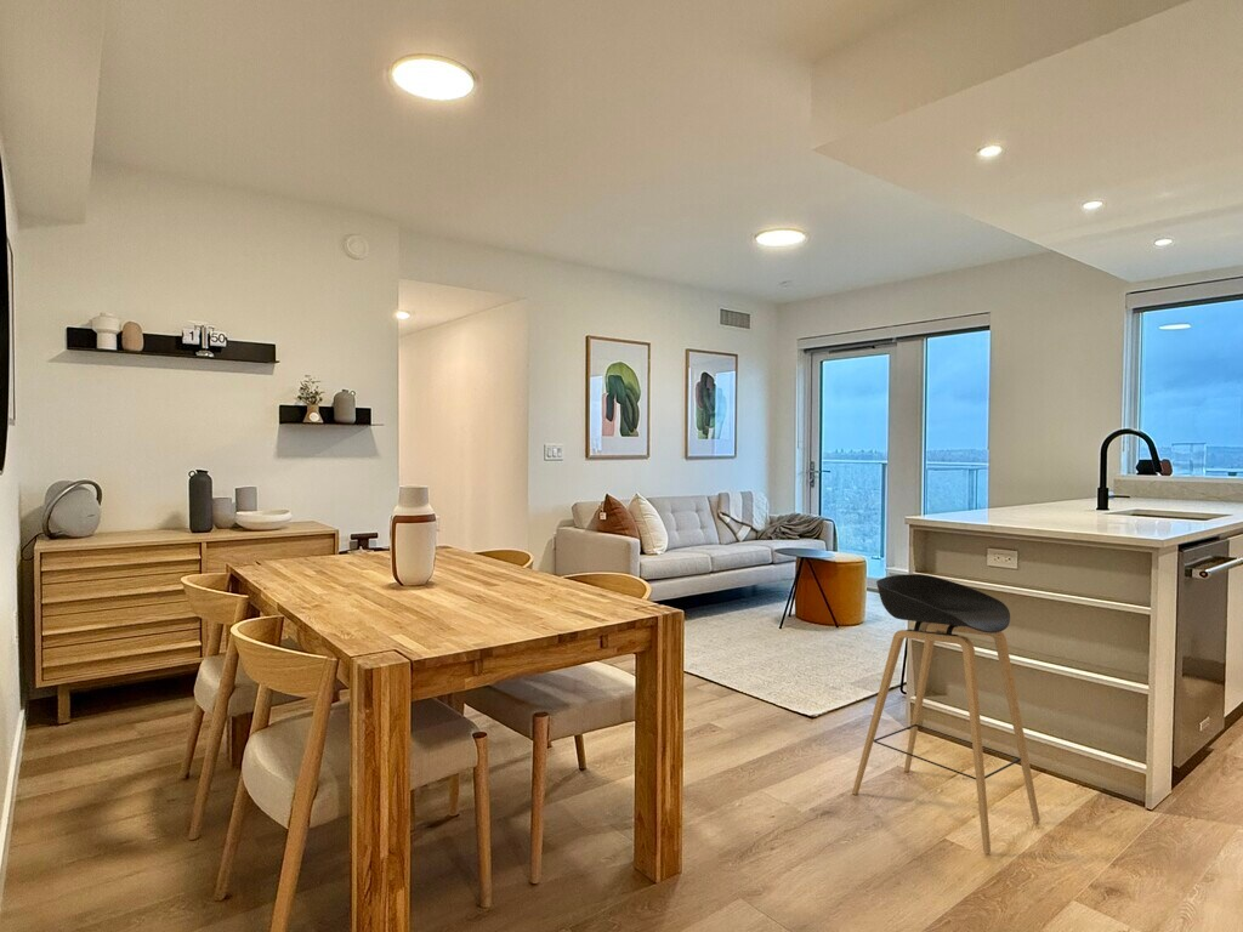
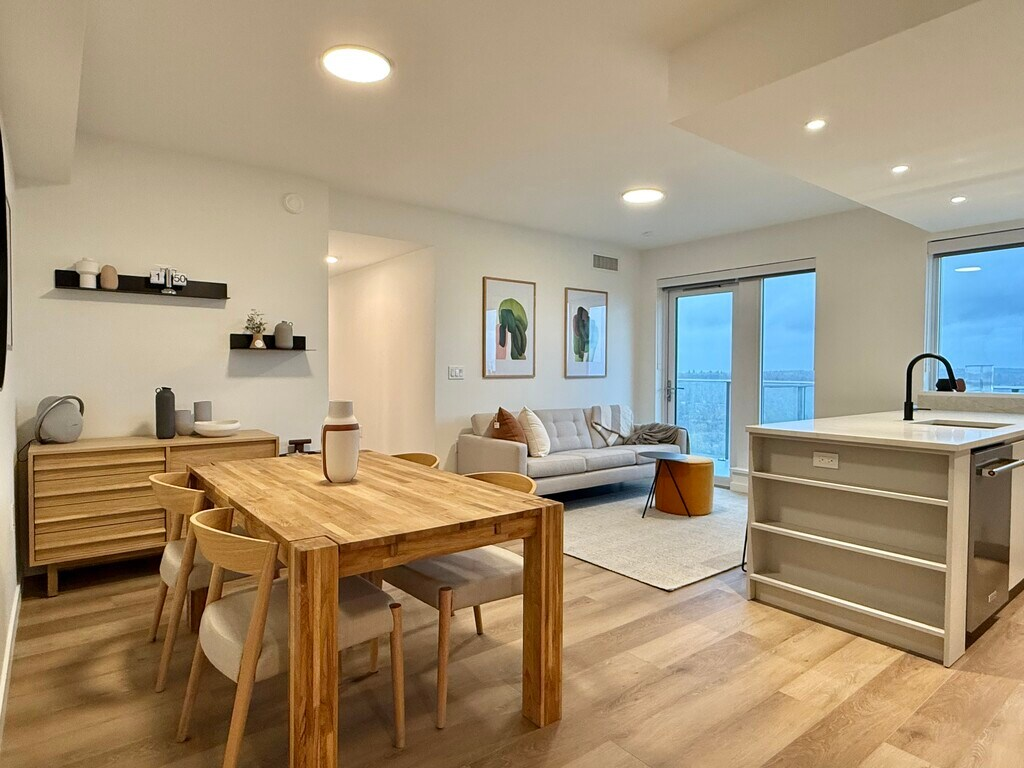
- stool [851,573,1041,854]
